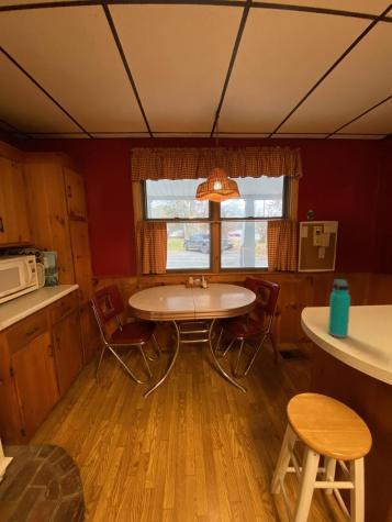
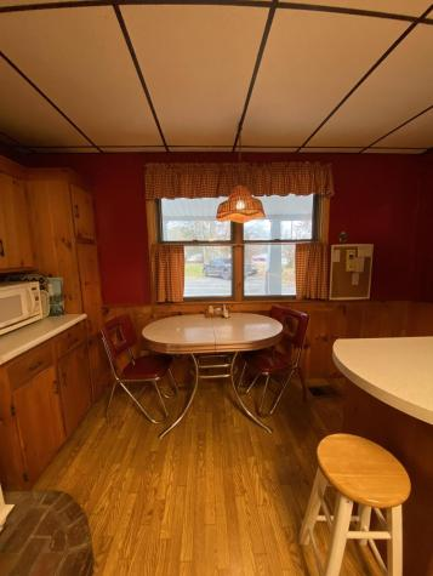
- water bottle [327,278,351,340]
